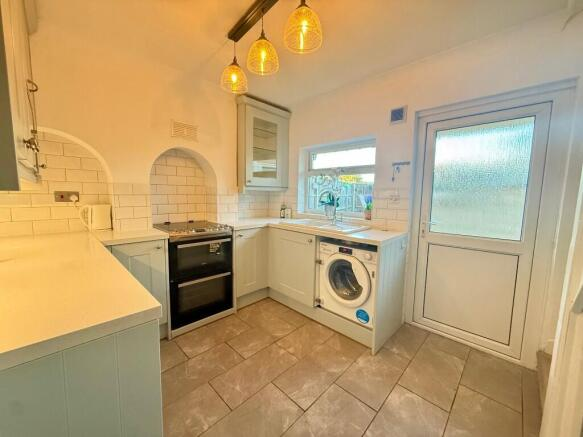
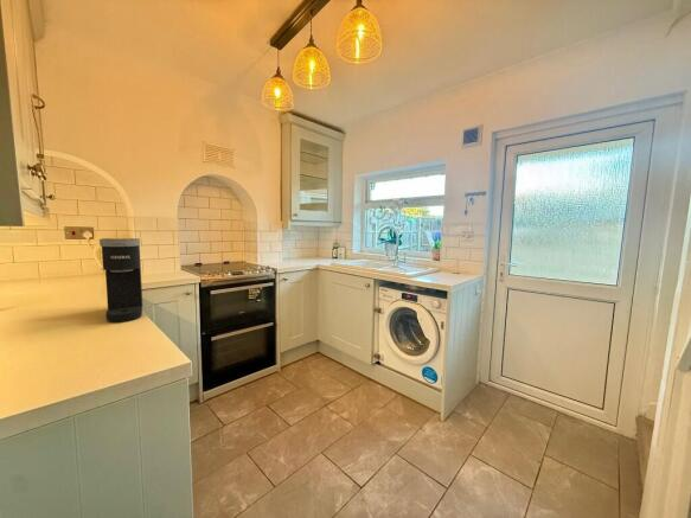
+ coffee maker [98,237,143,324]
